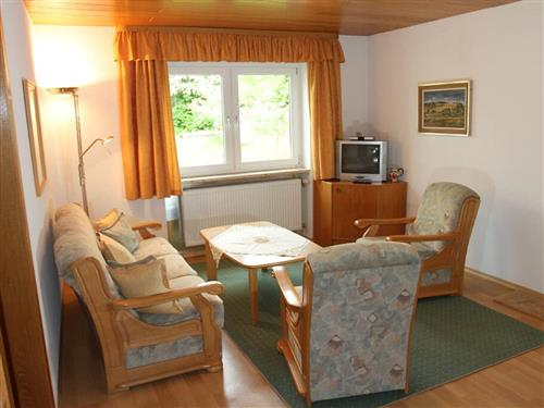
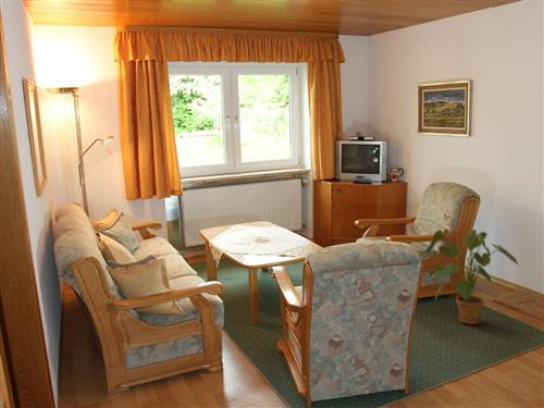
+ house plant [425,227,519,325]
